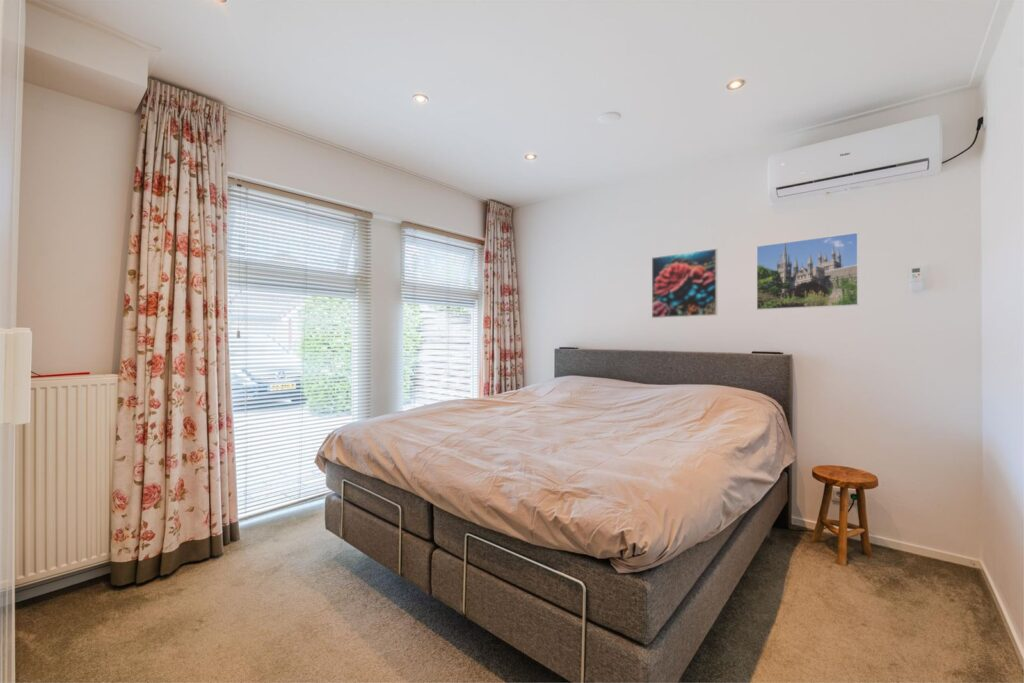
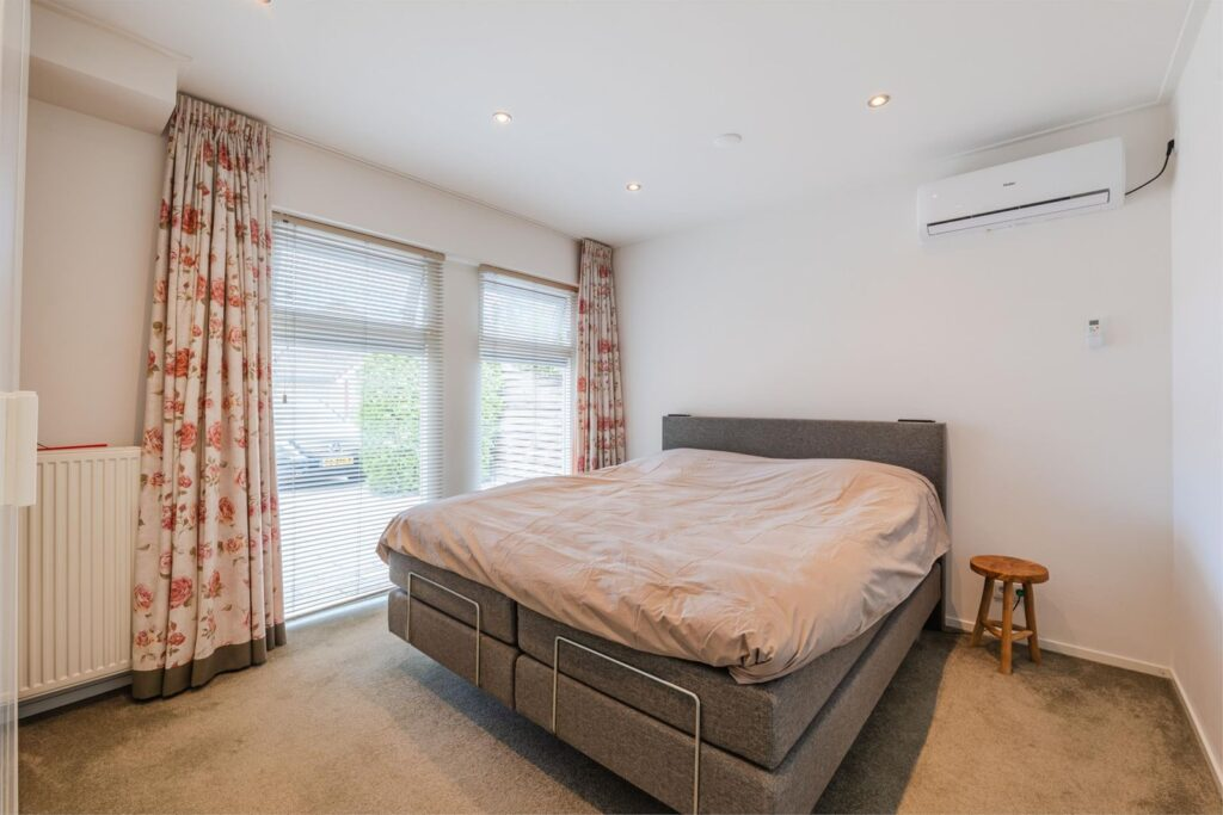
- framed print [651,248,719,319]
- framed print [756,231,859,311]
